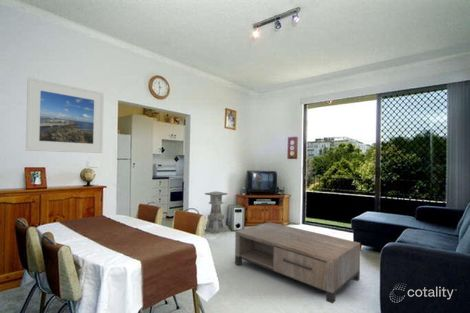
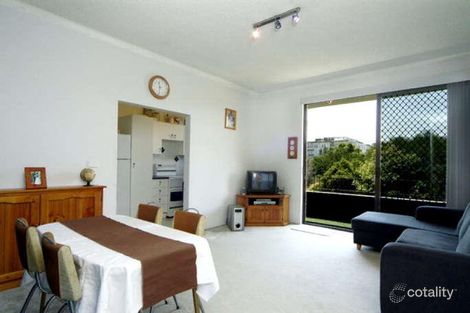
- coffee table [234,221,361,305]
- lantern [204,190,229,235]
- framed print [25,77,105,154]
